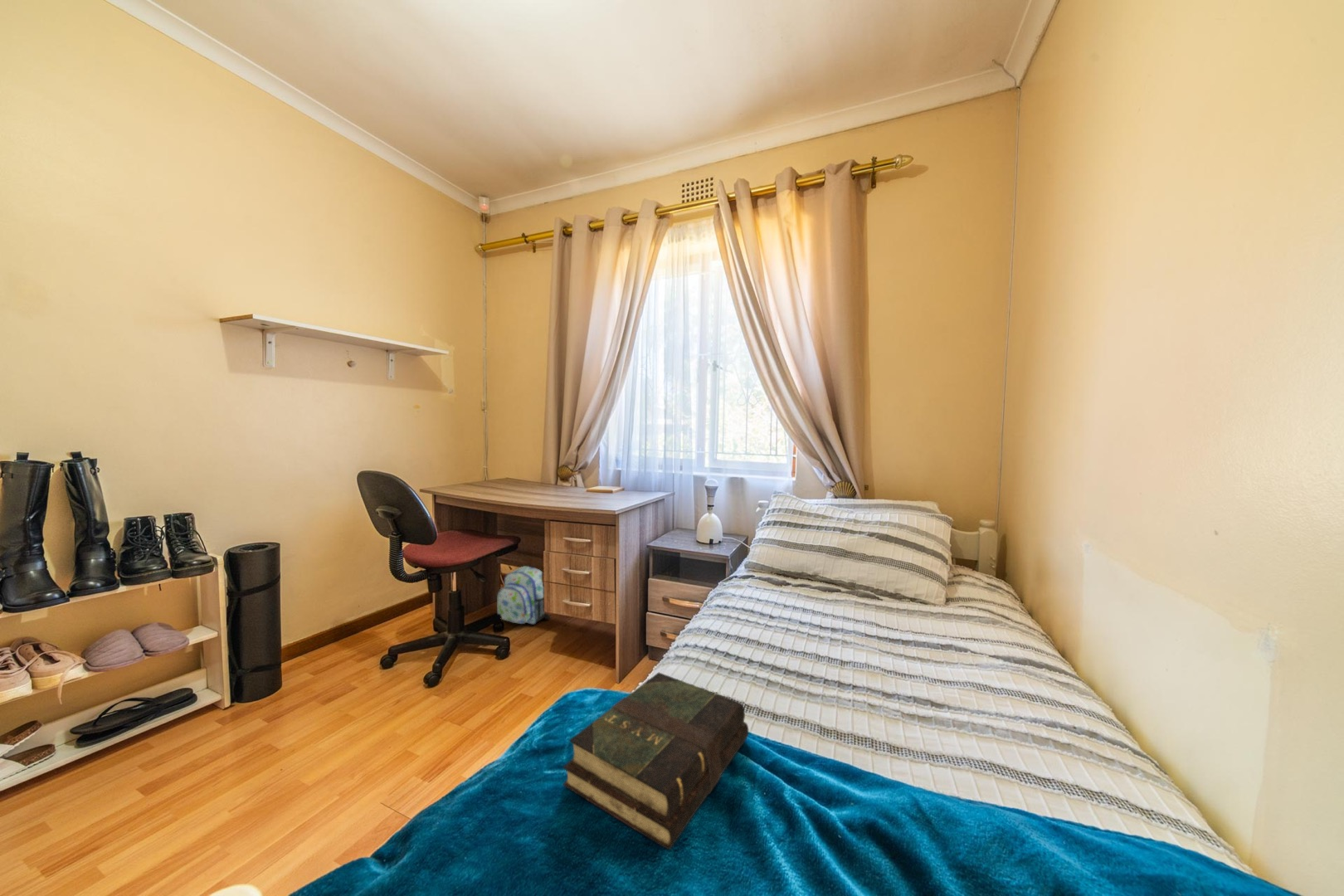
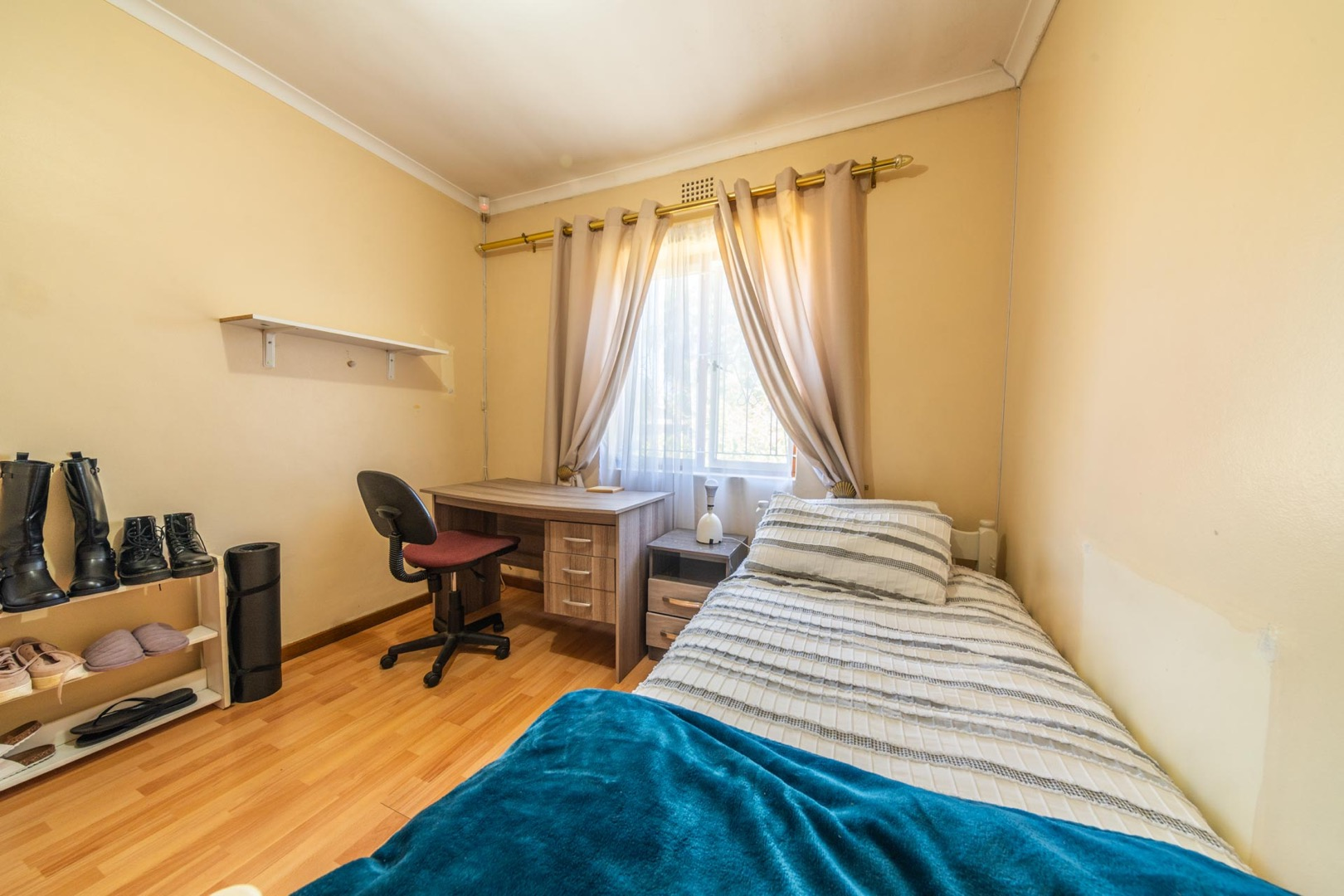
- book [562,671,750,850]
- backpack [496,565,551,626]
